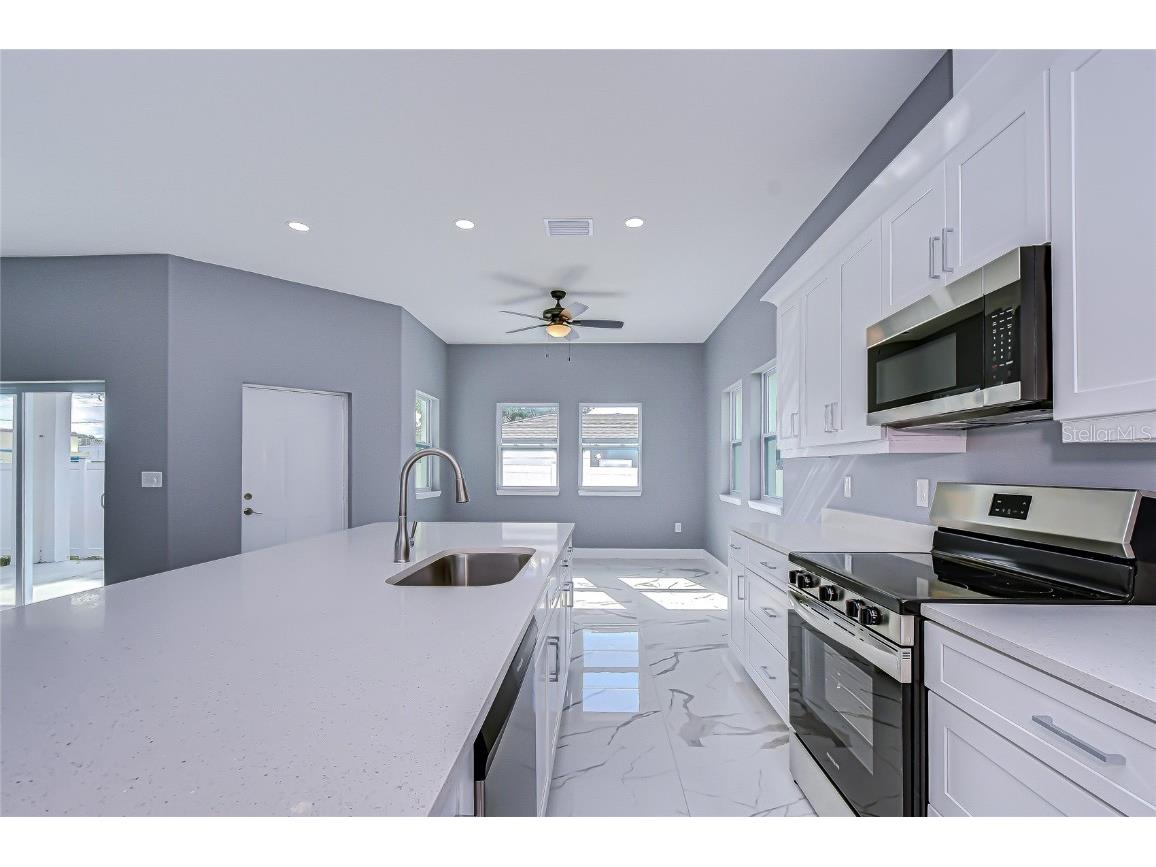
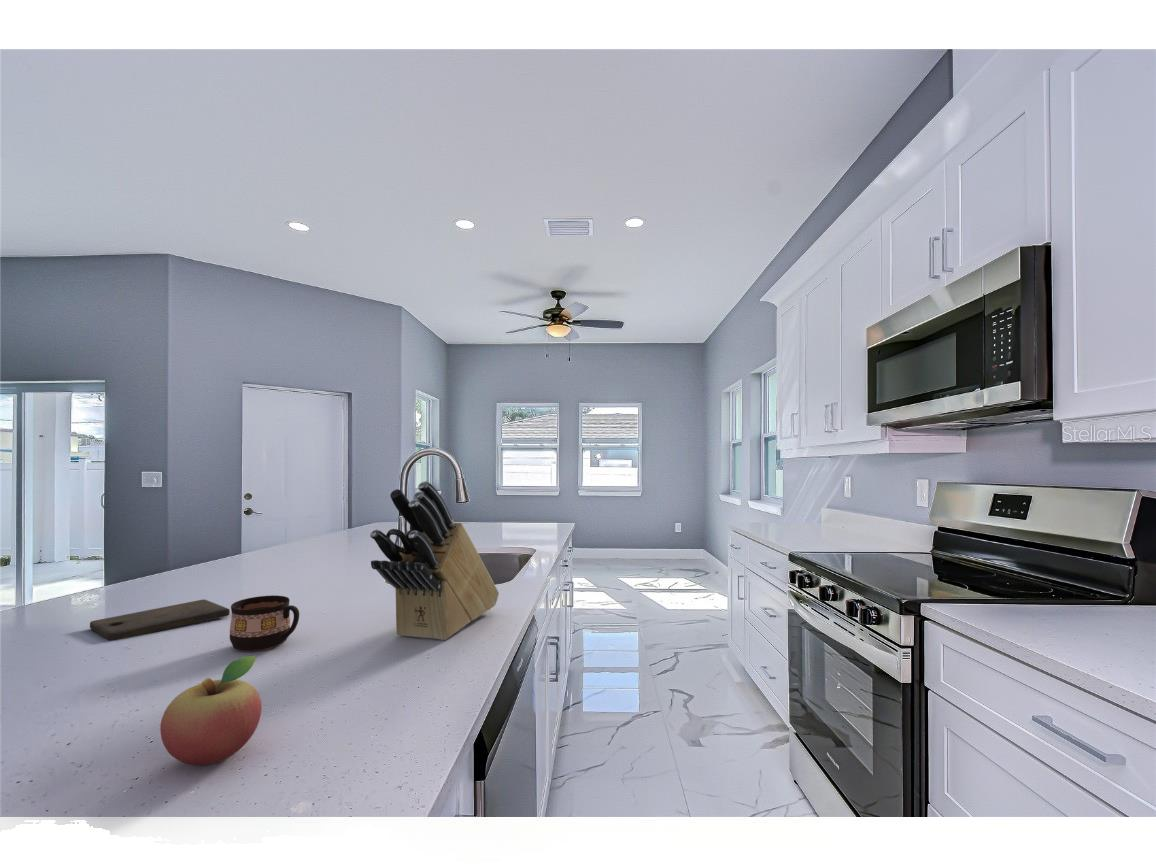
+ knife block [369,480,500,641]
+ fruit [159,655,263,767]
+ cup [229,594,300,652]
+ cutting board [89,598,231,642]
